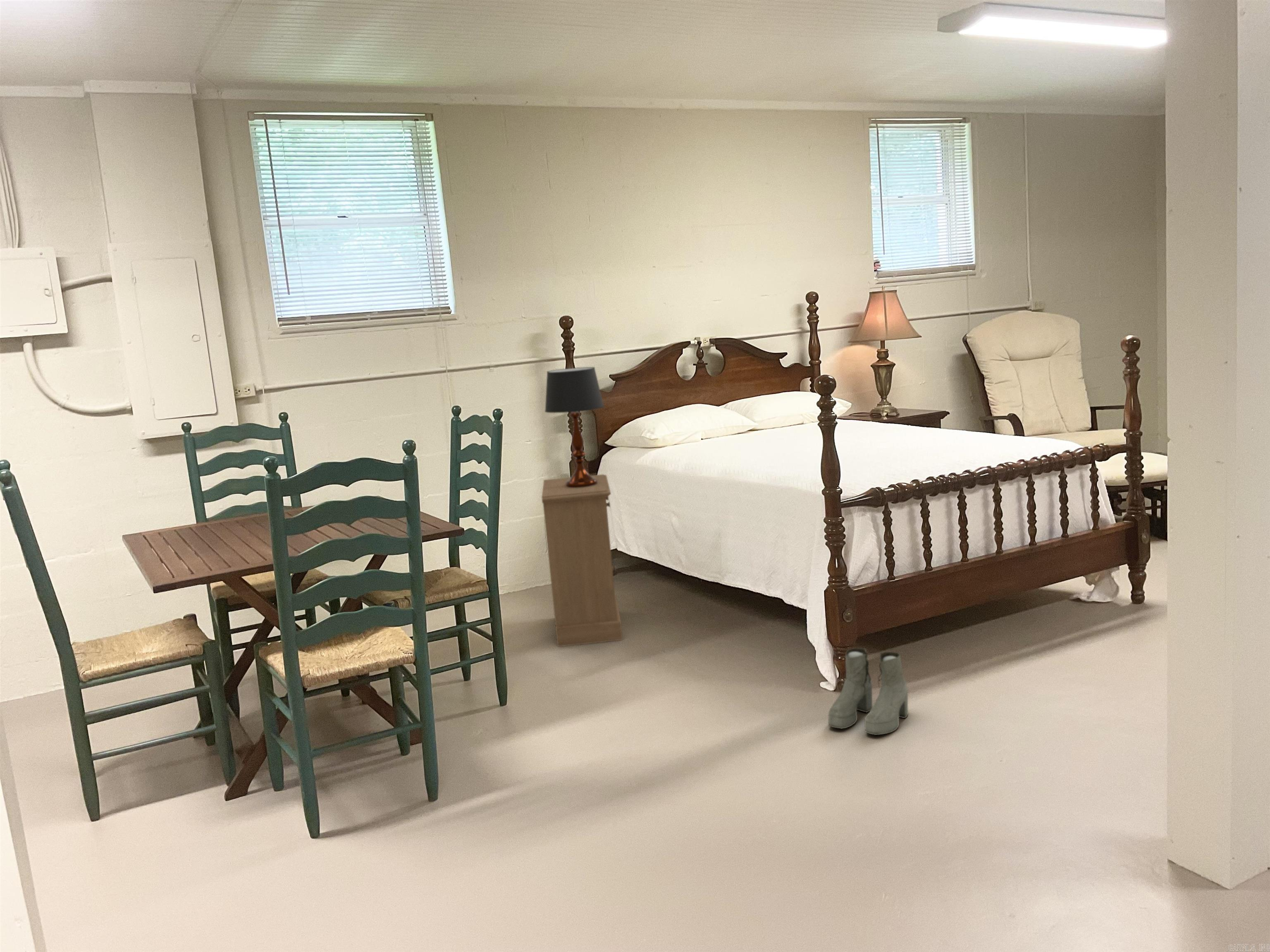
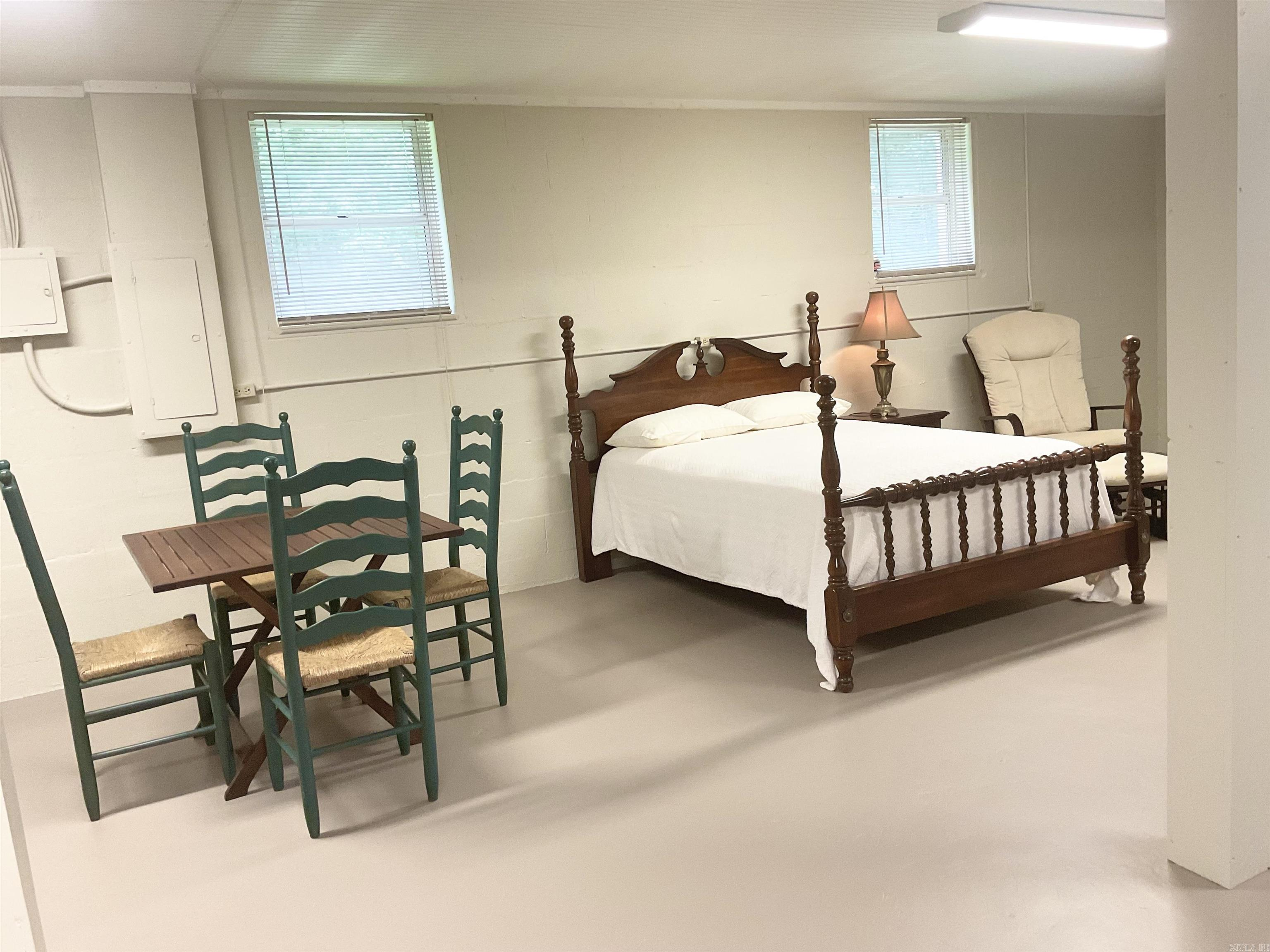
- boots [828,647,909,735]
- cabinet [541,474,623,647]
- table lamp [544,367,605,488]
